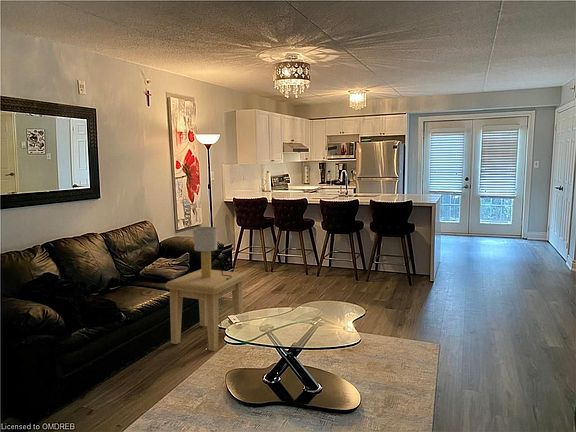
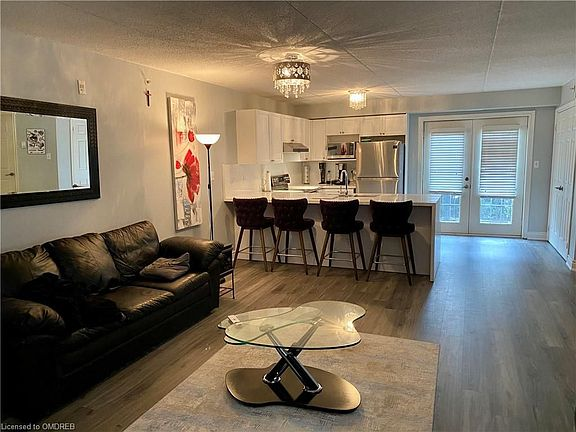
- side table [165,268,247,352]
- table lamp [193,226,232,280]
